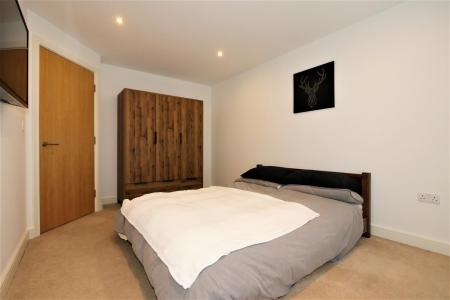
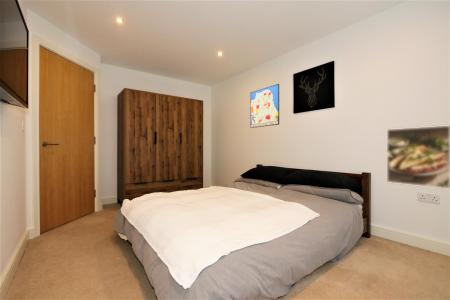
+ wall art [249,83,280,129]
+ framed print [386,125,450,189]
